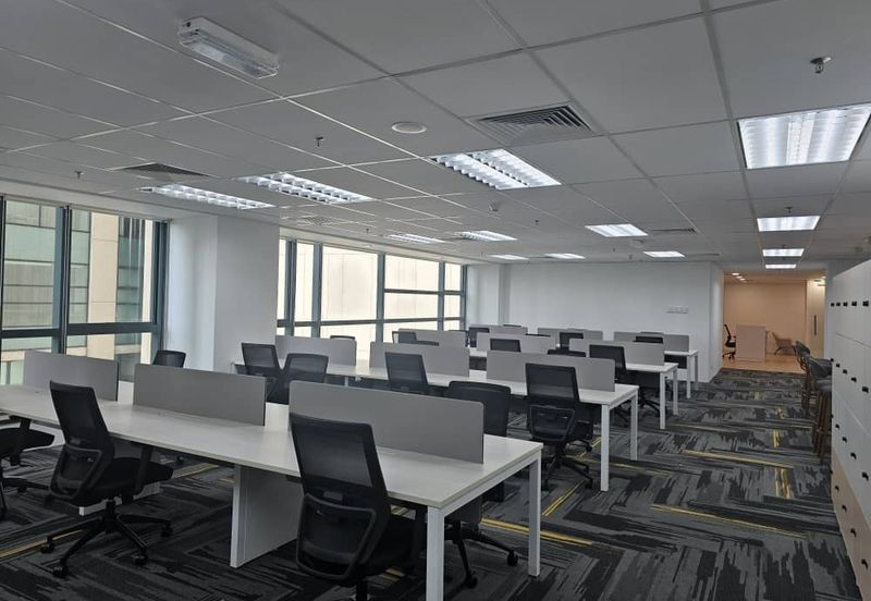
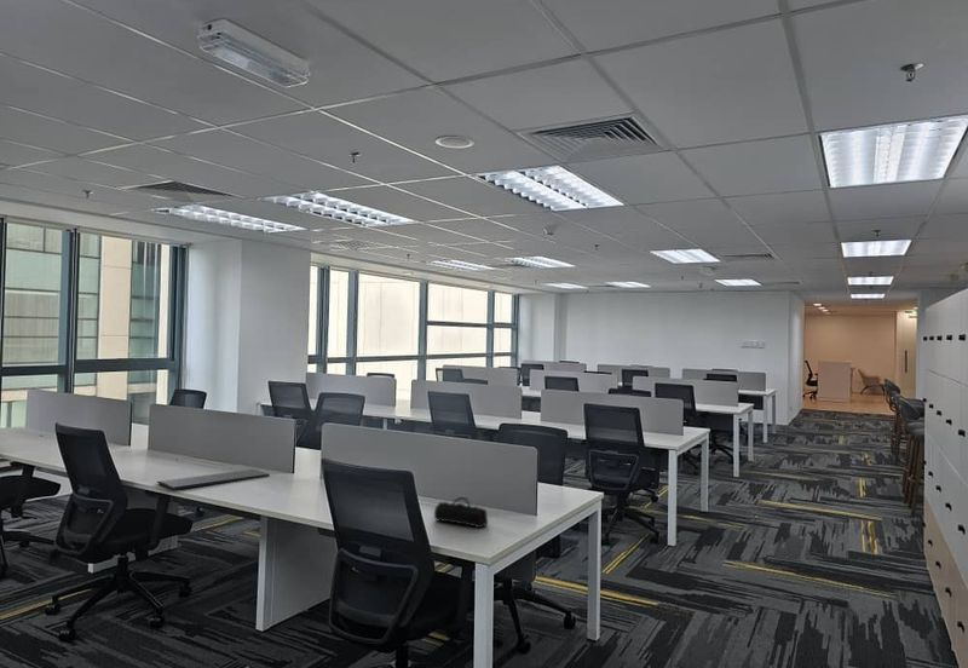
+ computer keyboard [156,468,270,491]
+ pencil case [433,496,489,529]
